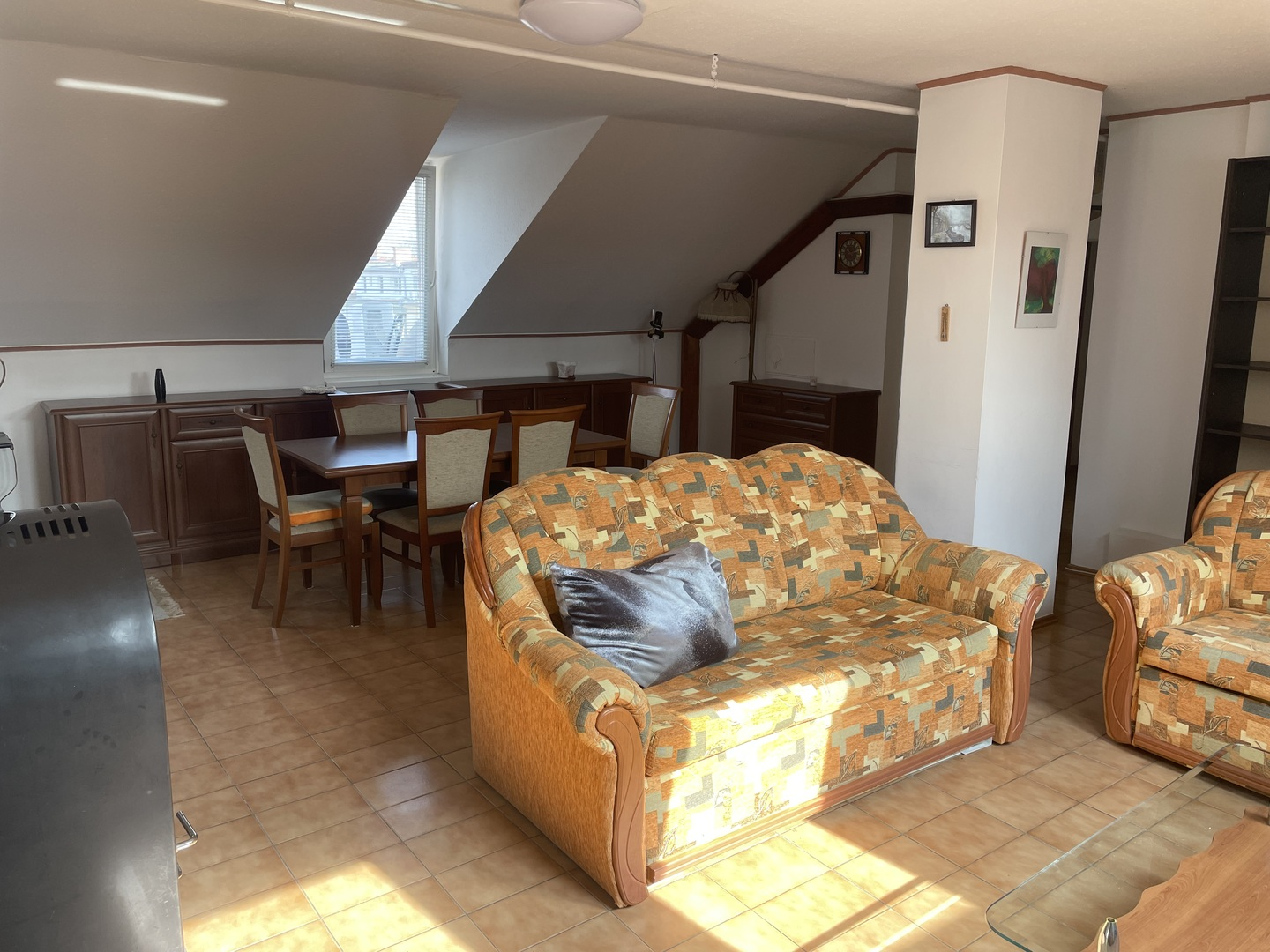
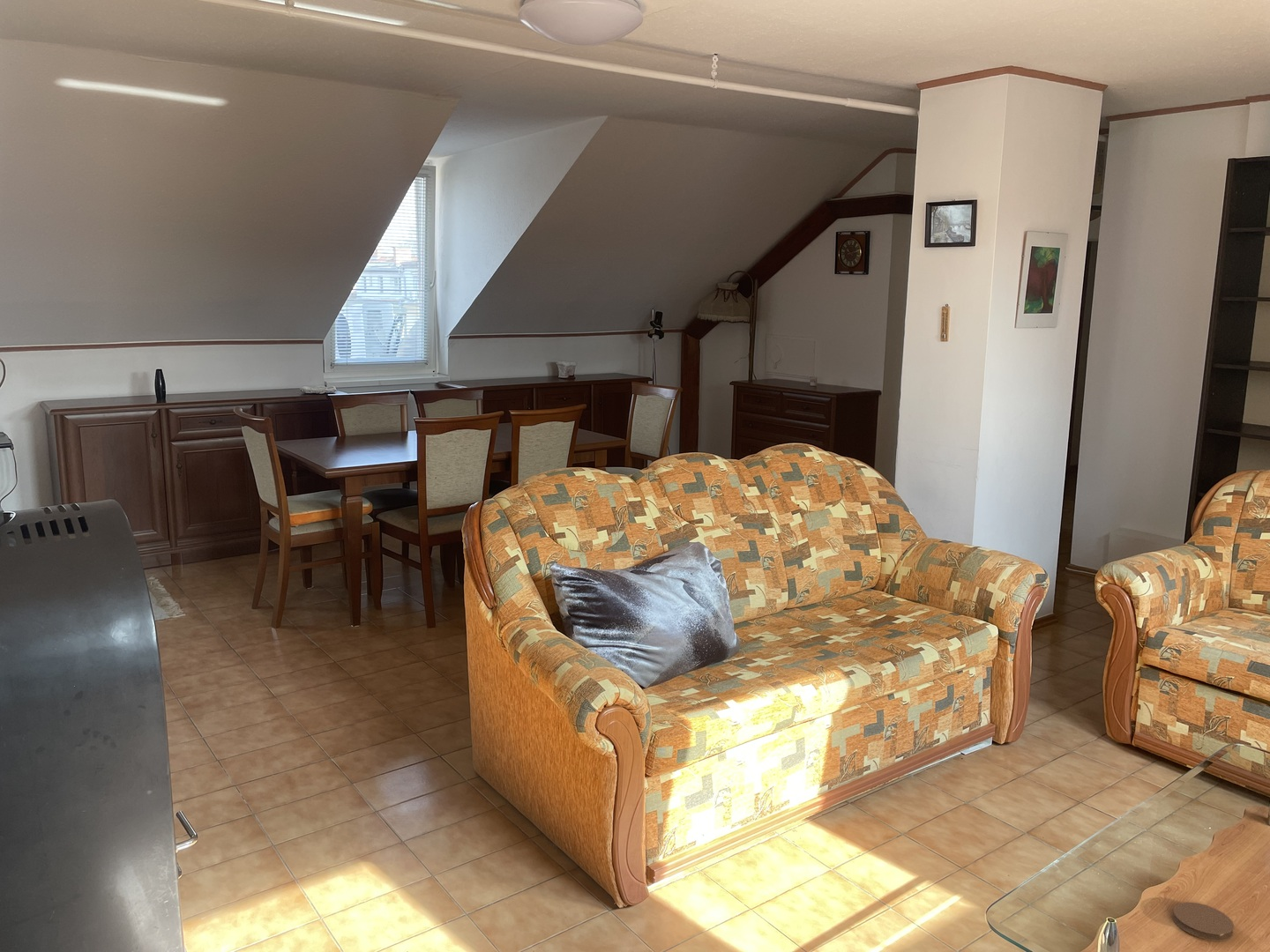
+ coaster [1172,902,1235,941]
